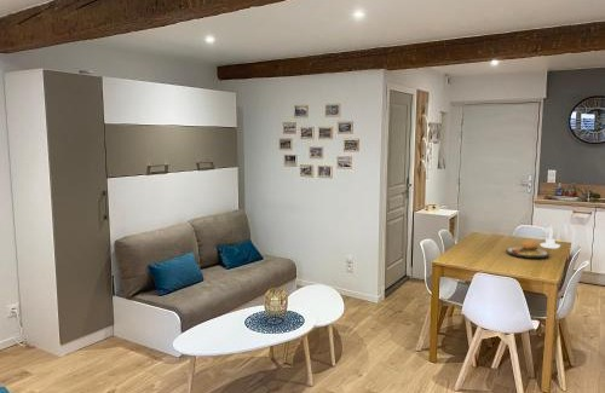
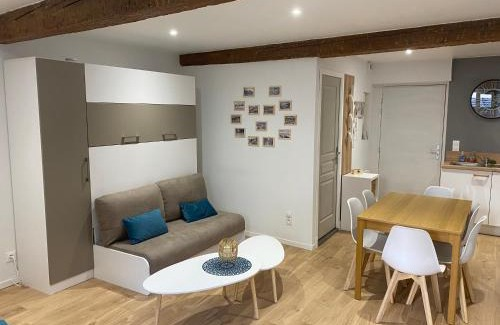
- plate [505,238,549,260]
- candle holder [540,224,561,249]
